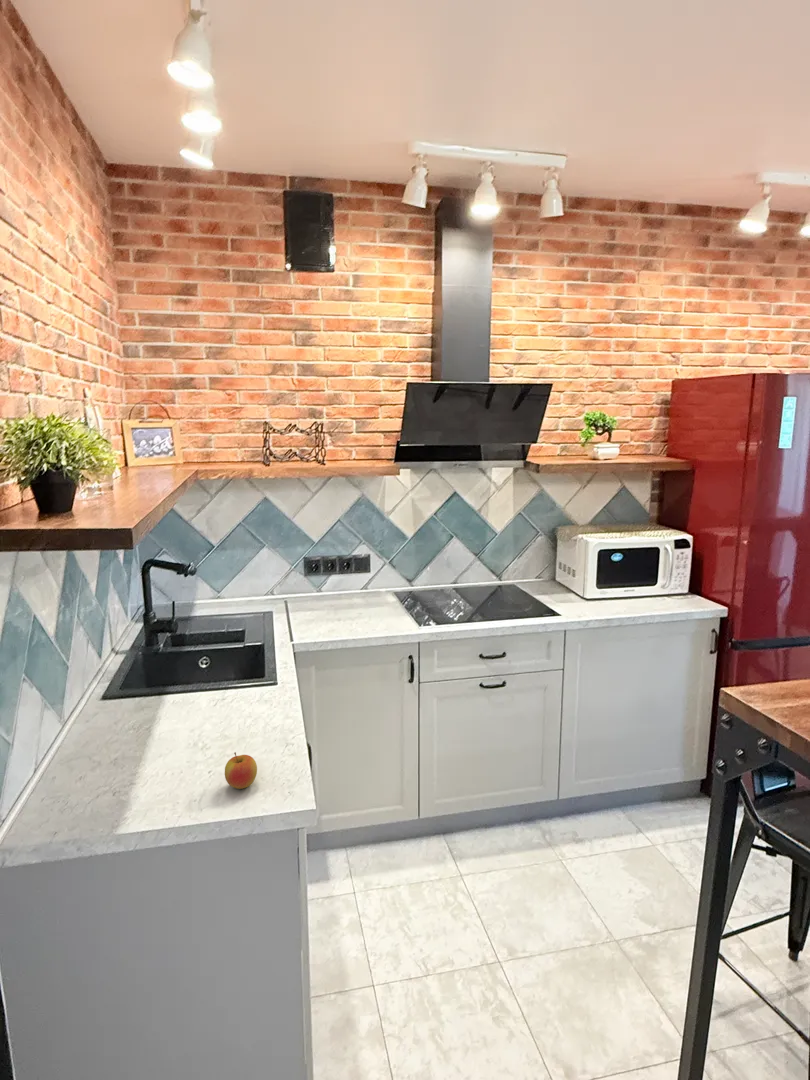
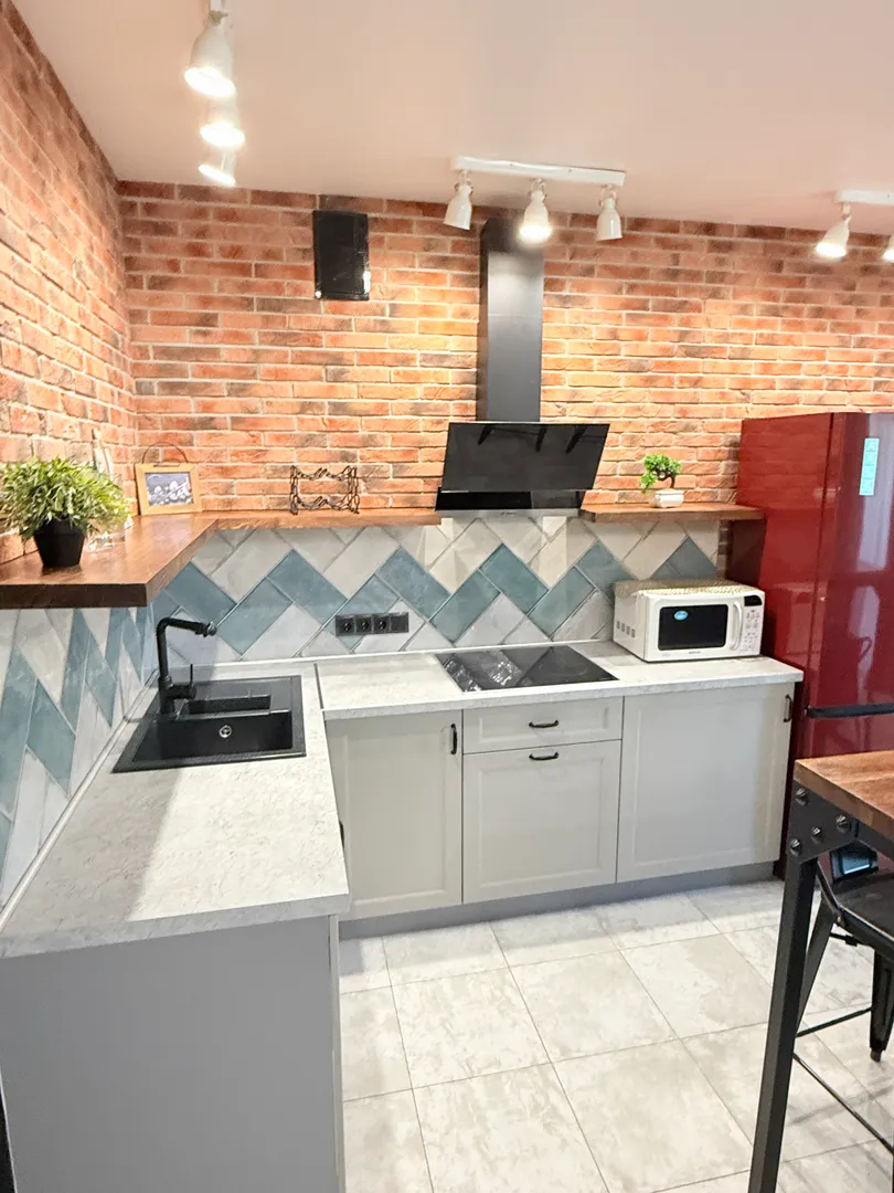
- apple [224,751,258,790]
